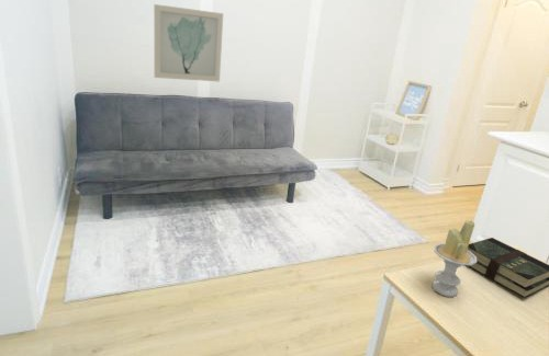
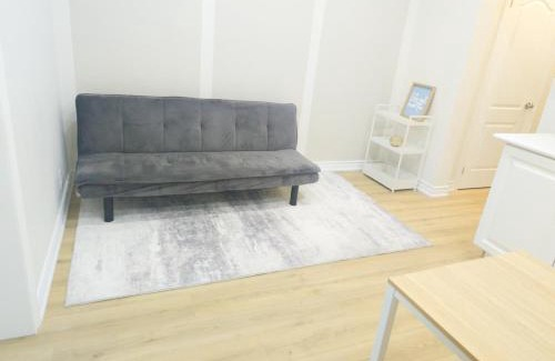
- candle [430,219,477,298]
- wall art [153,3,224,82]
- book [467,237,549,299]
